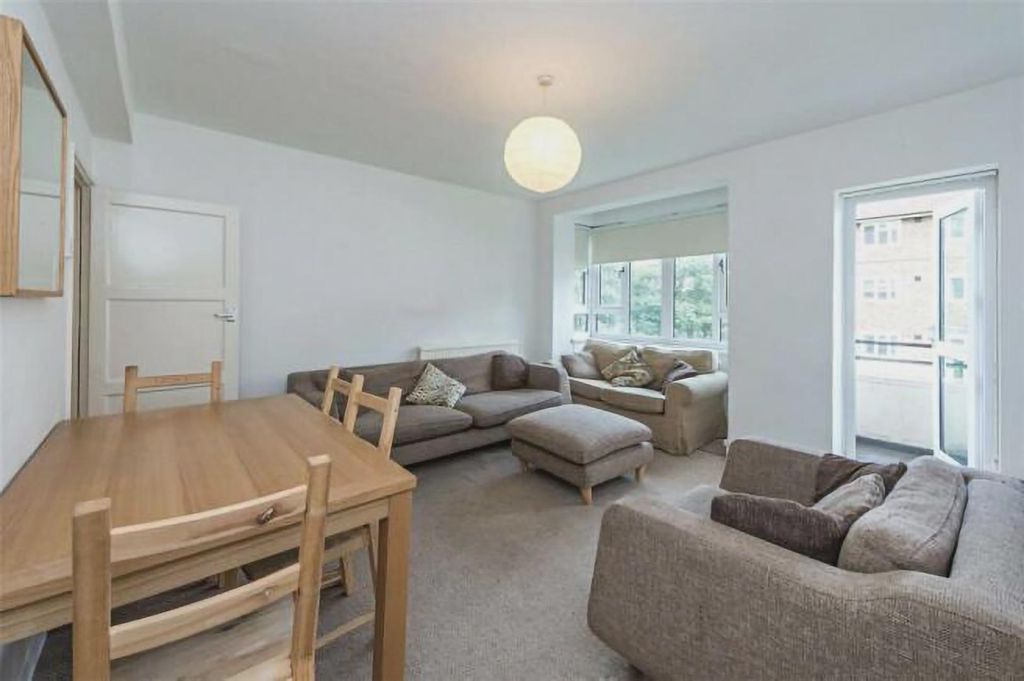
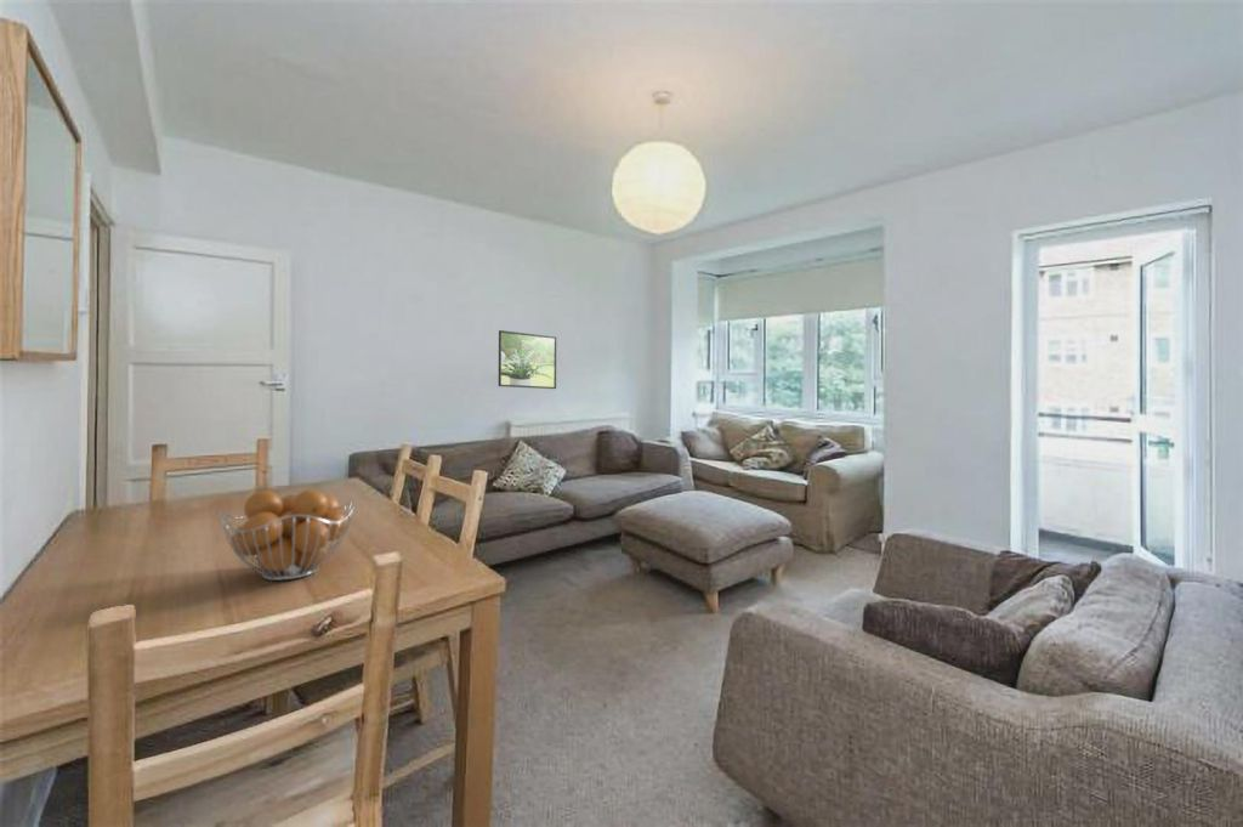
+ fruit basket [218,488,356,582]
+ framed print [498,329,557,390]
